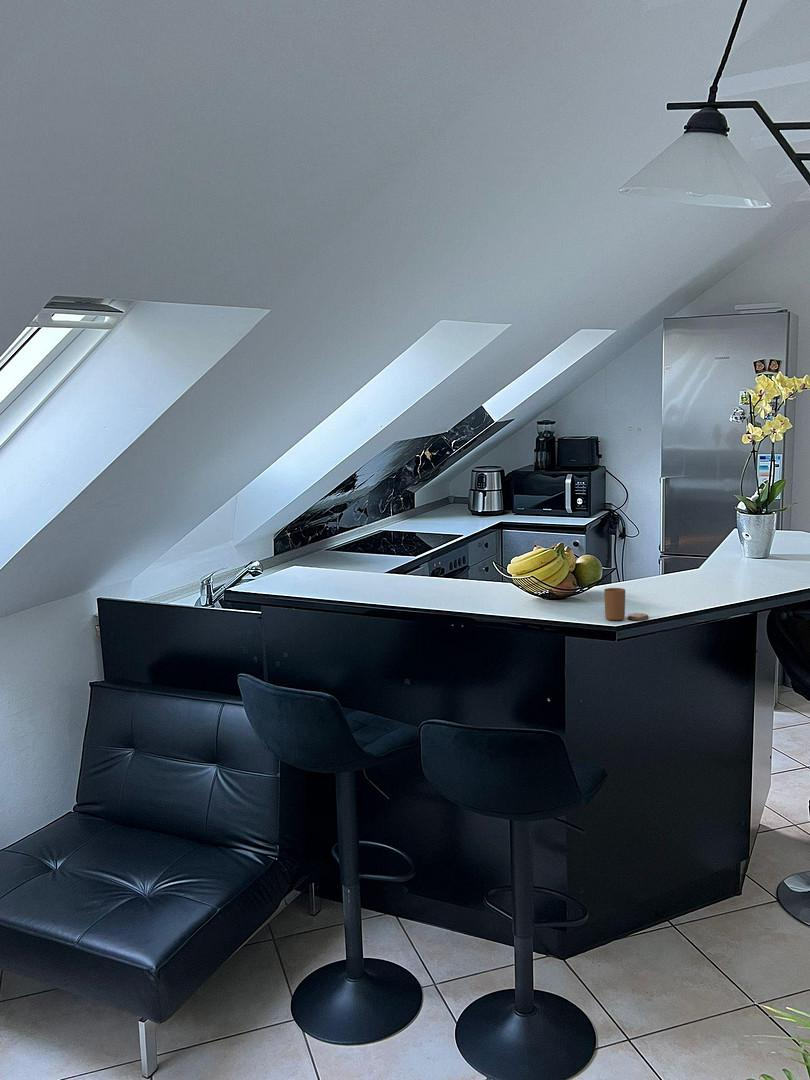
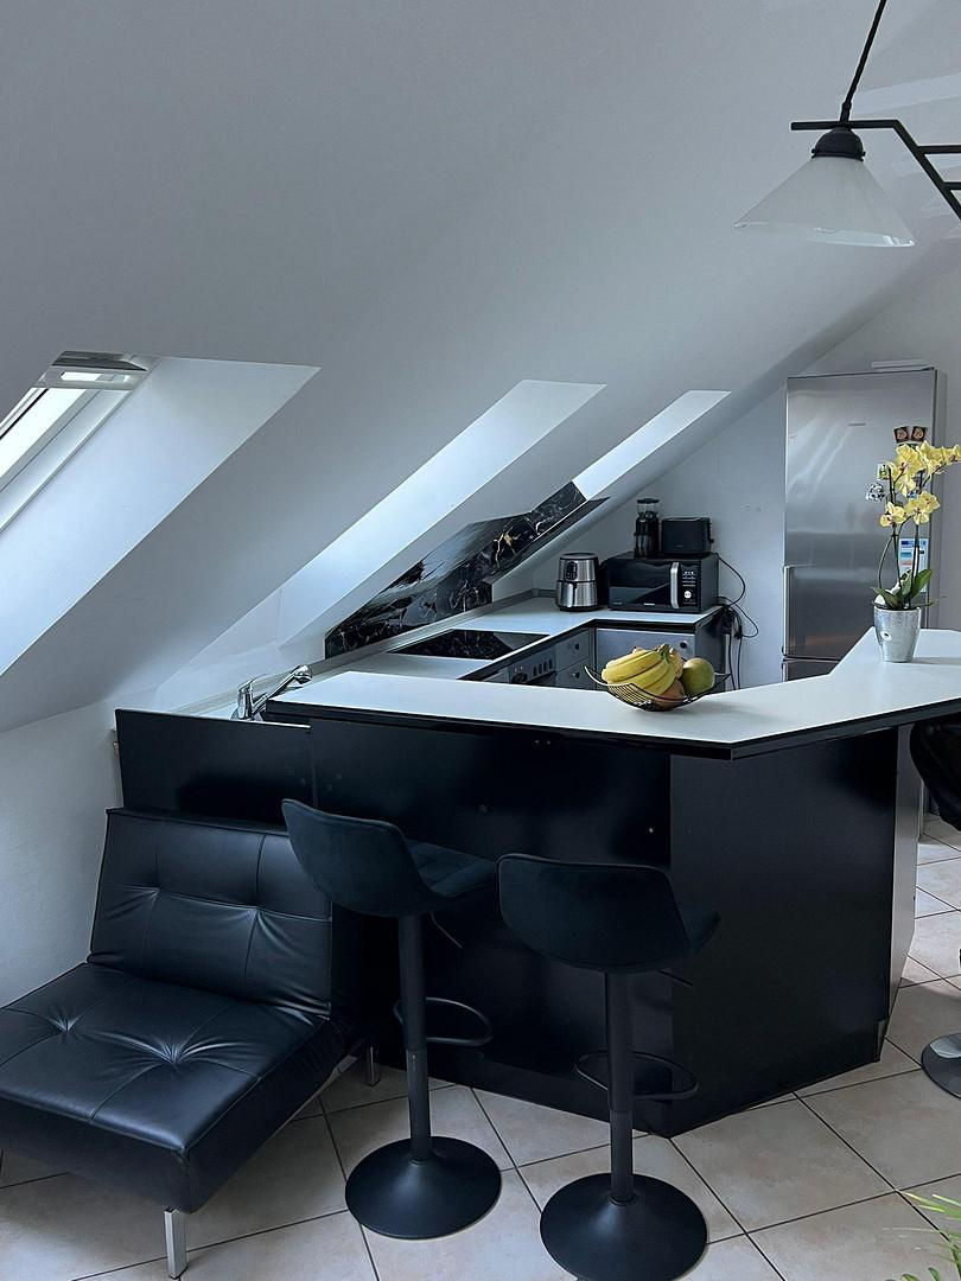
- candle [603,587,650,621]
